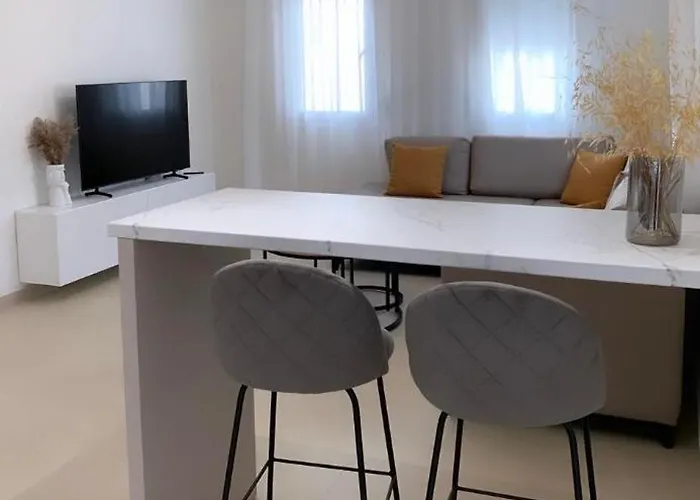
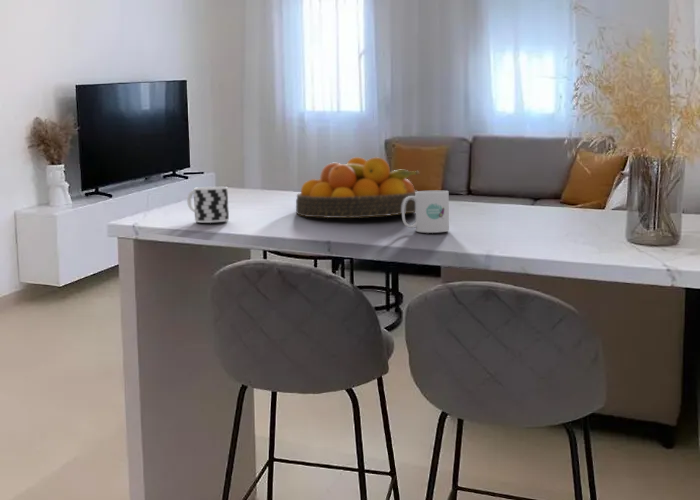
+ fruit bowl [295,156,421,219]
+ cup [186,186,230,224]
+ mug [401,190,450,234]
